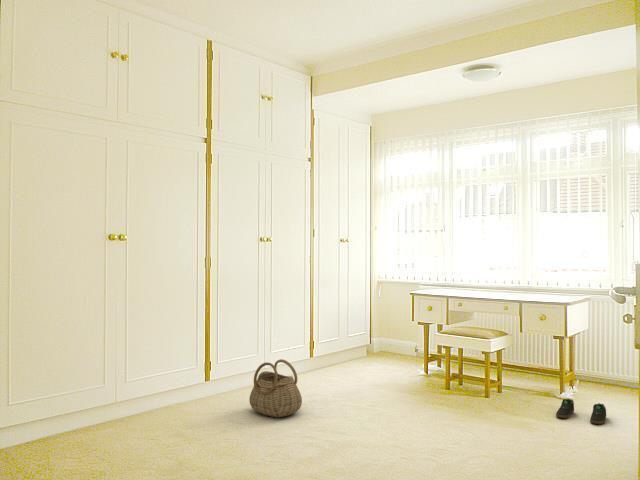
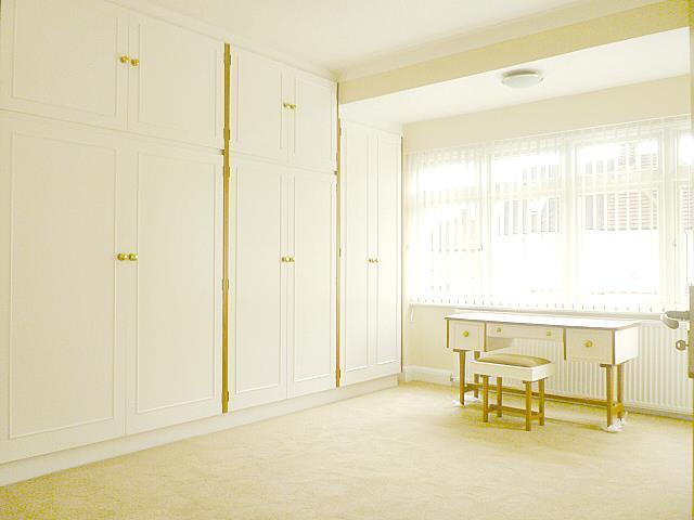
- shoe [555,398,607,425]
- basket [248,358,303,418]
